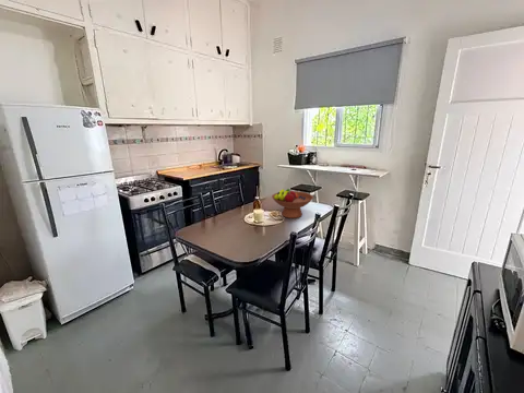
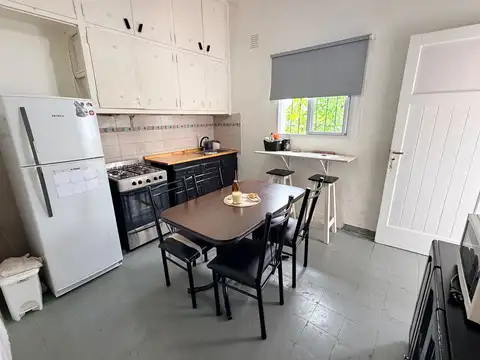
- fruit bowl [271,188,314,219]
